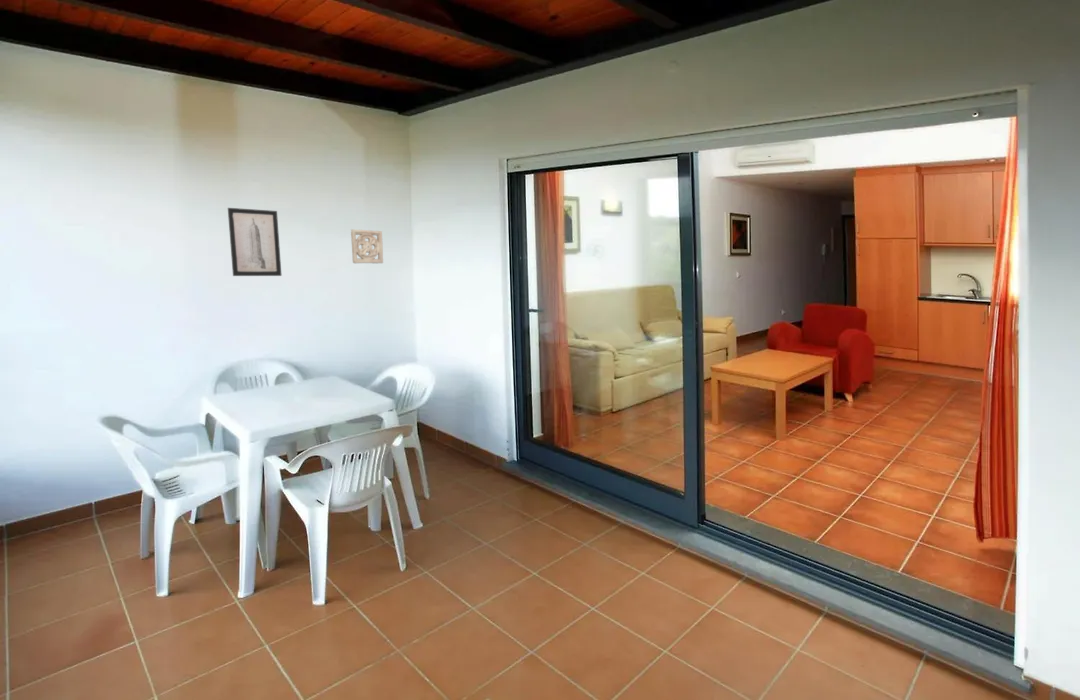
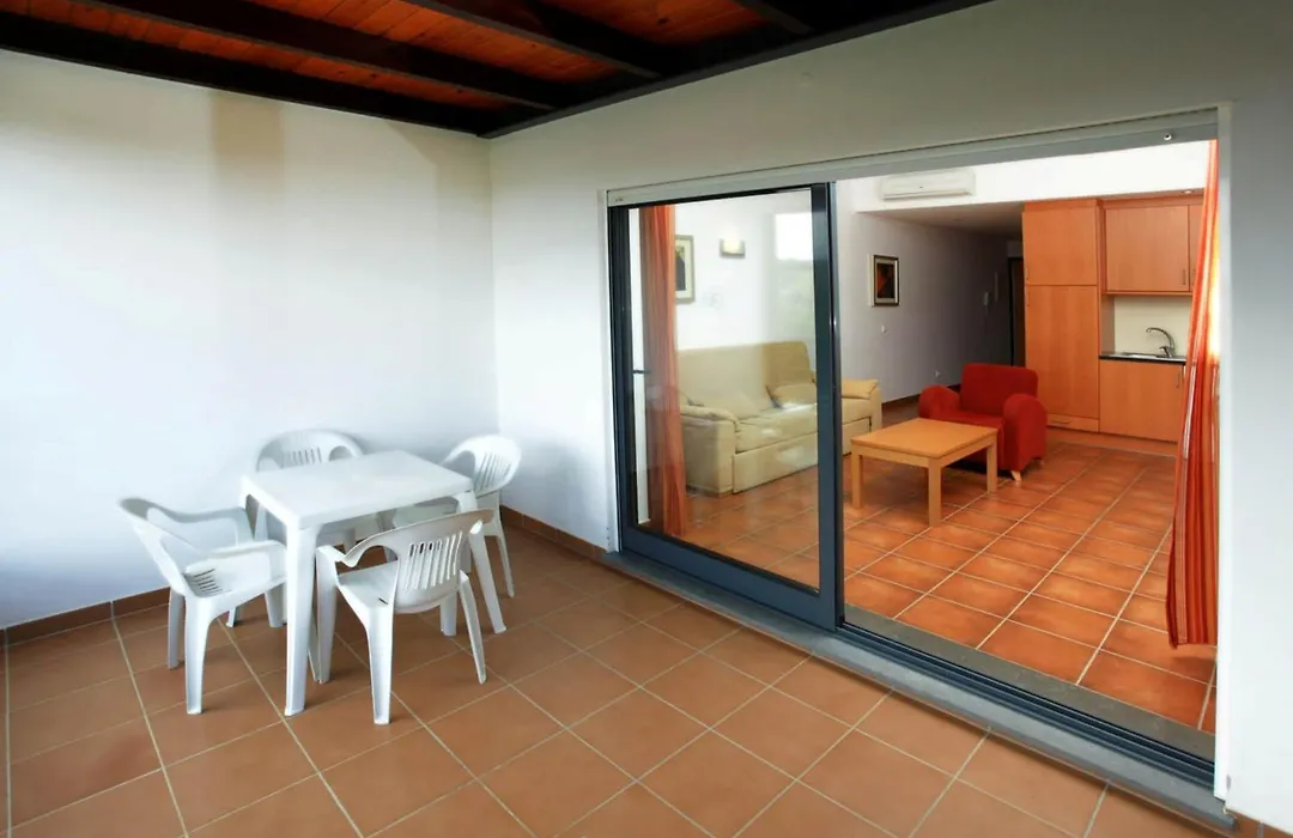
- wall ornament [350,228,384,264]
- wall art [227,207,283,277]
